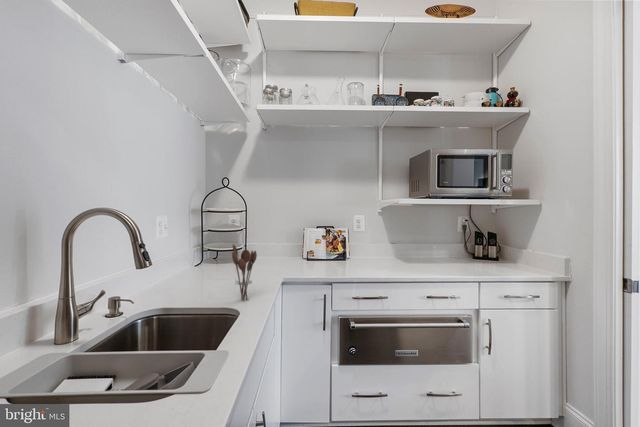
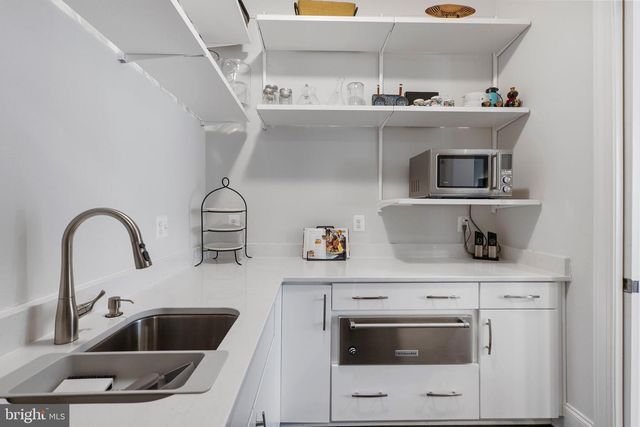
- utensil holder [231,243,258,301]
